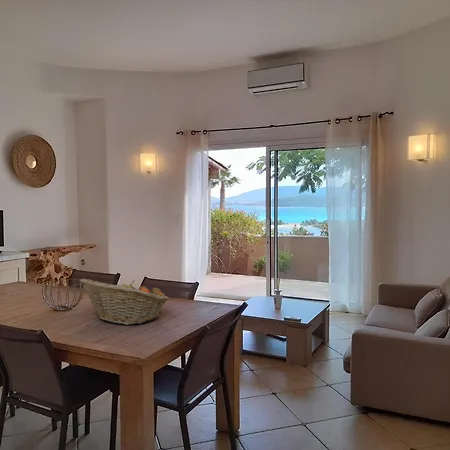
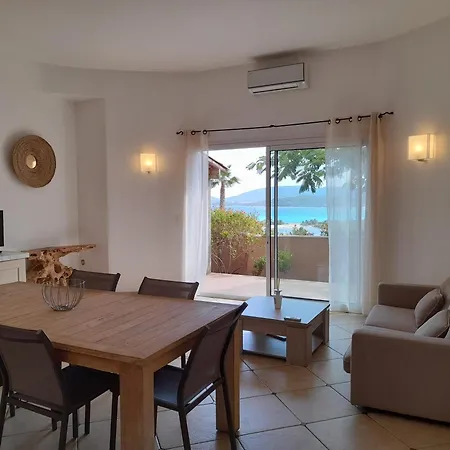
- fruit basket [79,278,170,326]
